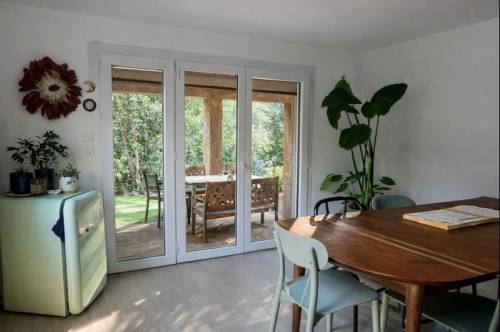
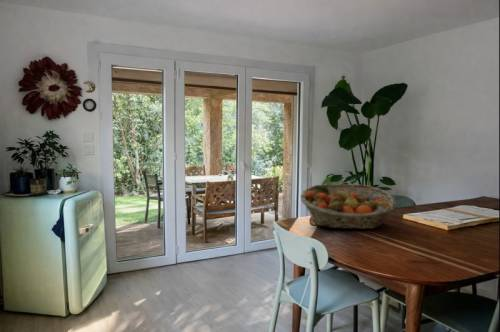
+ fruit basket [300,183,397,230]
